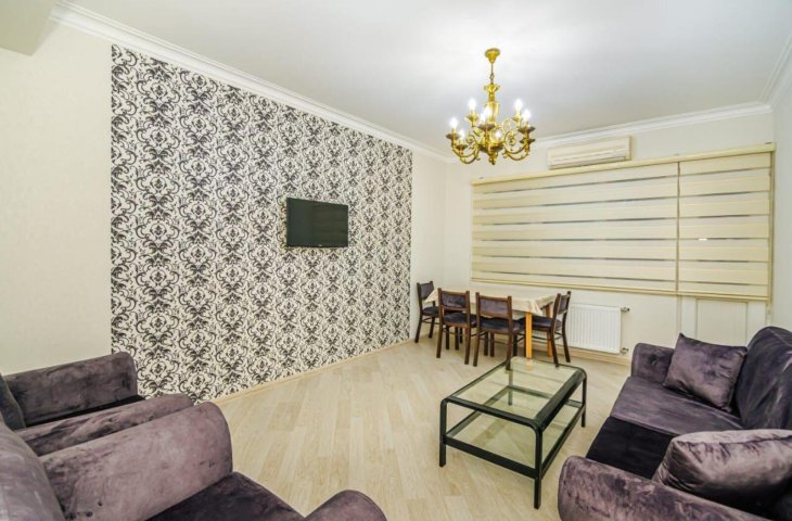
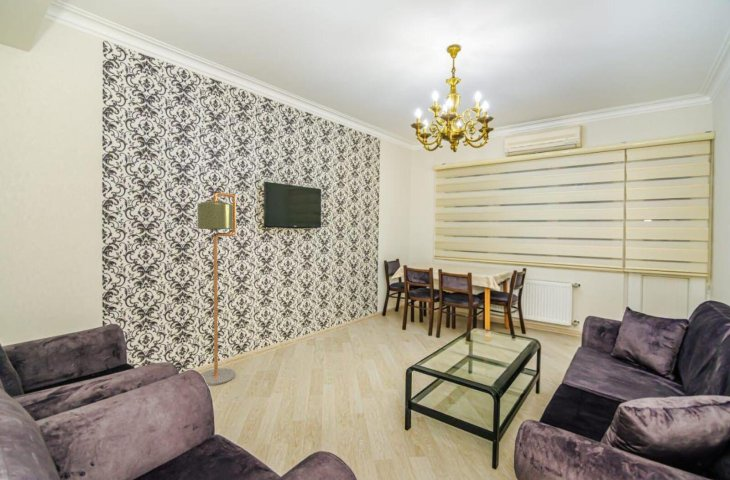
+ floor lamp [196,192,237,386]
